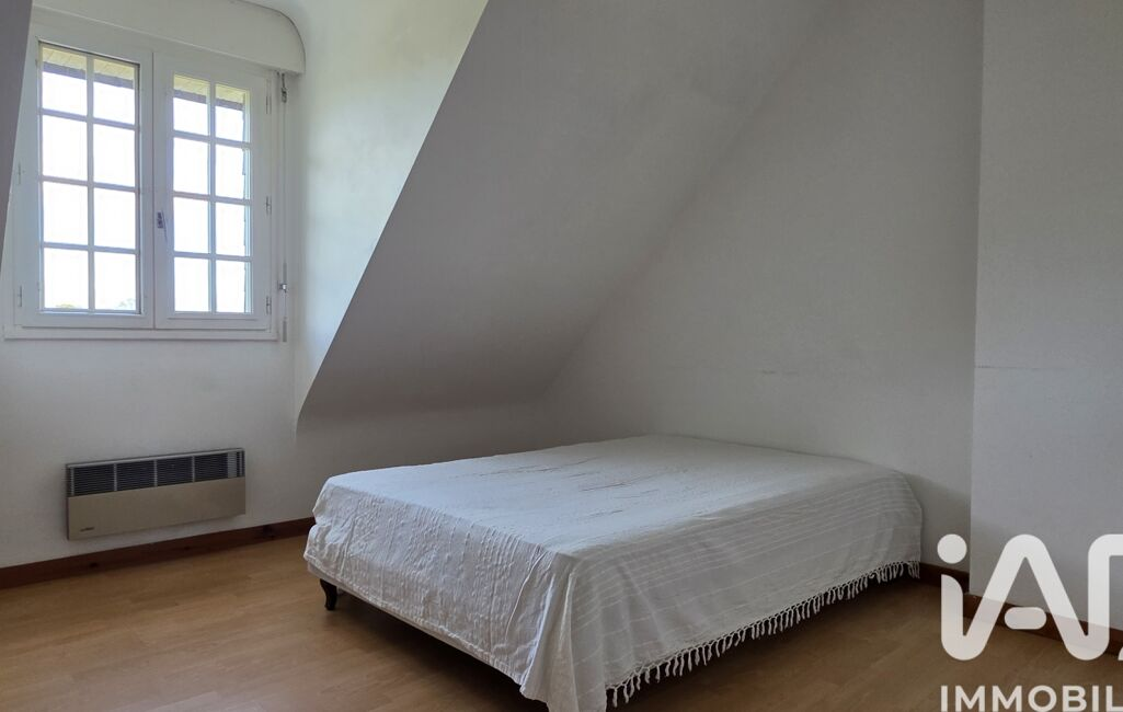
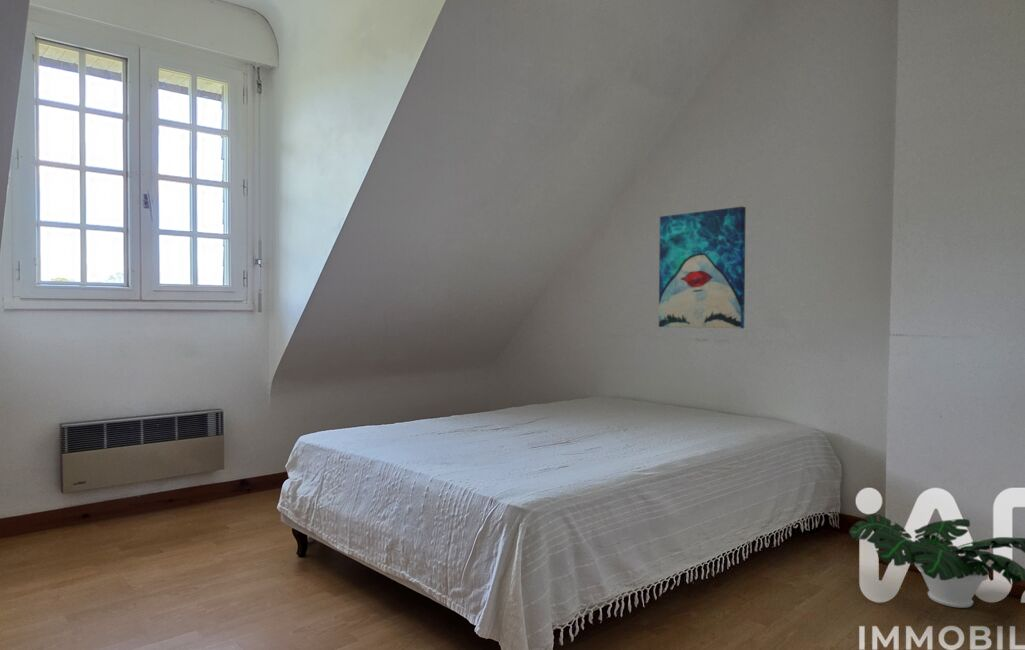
+ potted plant [848,513,1025,609]
+ wall art [658,206,747,329]
